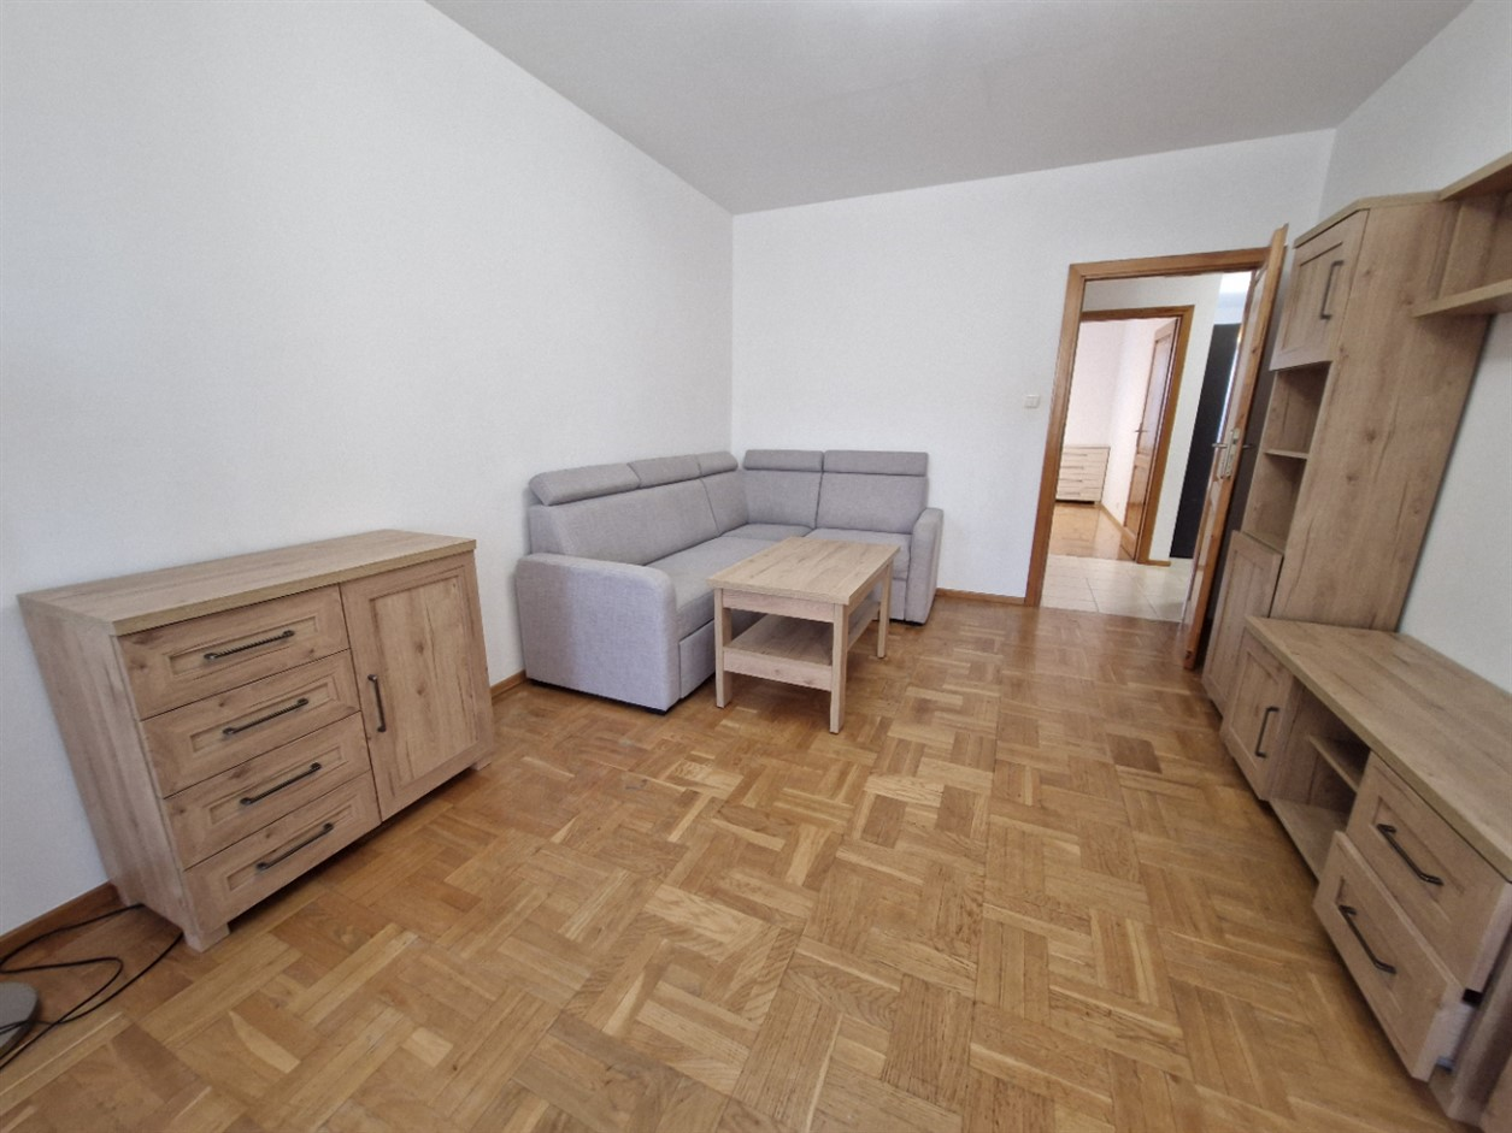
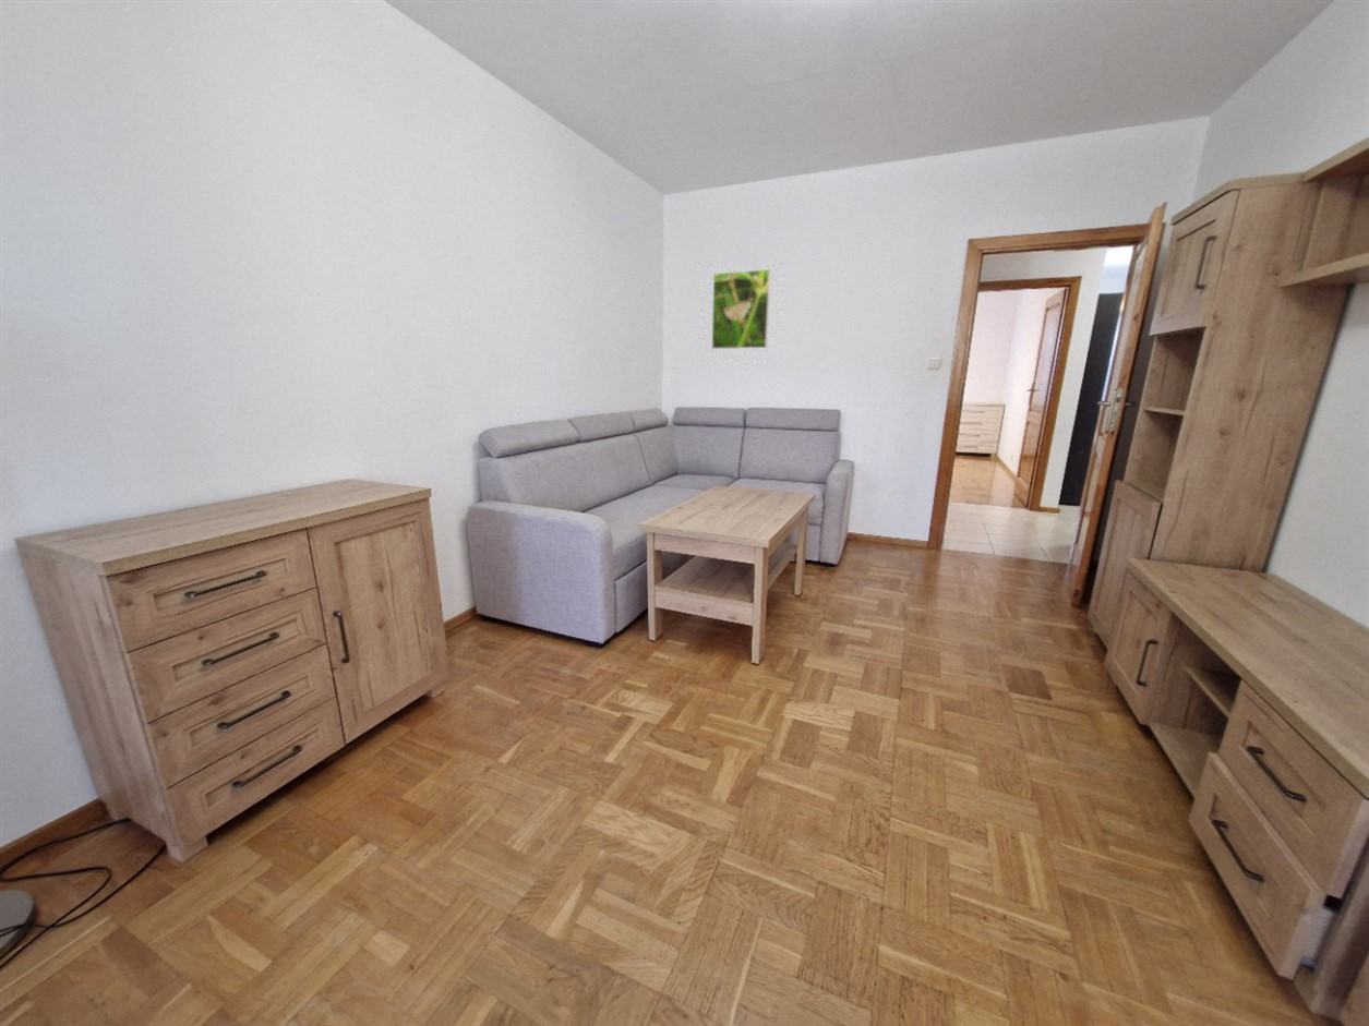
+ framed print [710,268,772,350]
